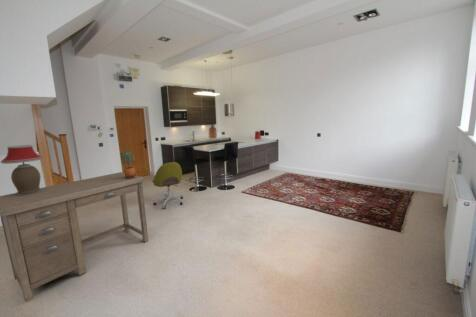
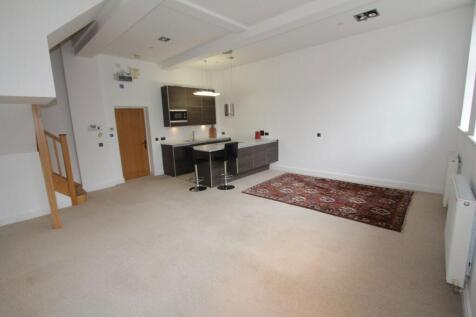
- desk [0,171,149,303]
- office chair [152,161,184,210]
- potted plant [119,150,137,178]
- table lamp [0,144,44,195]
